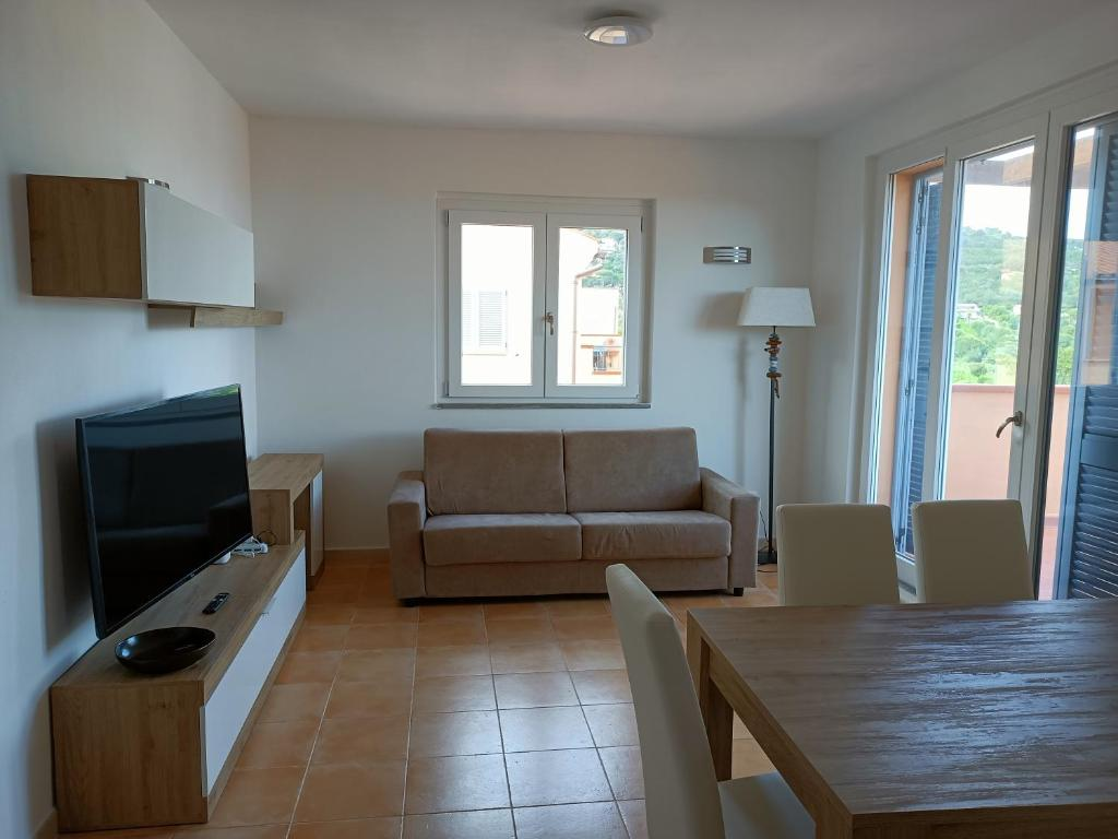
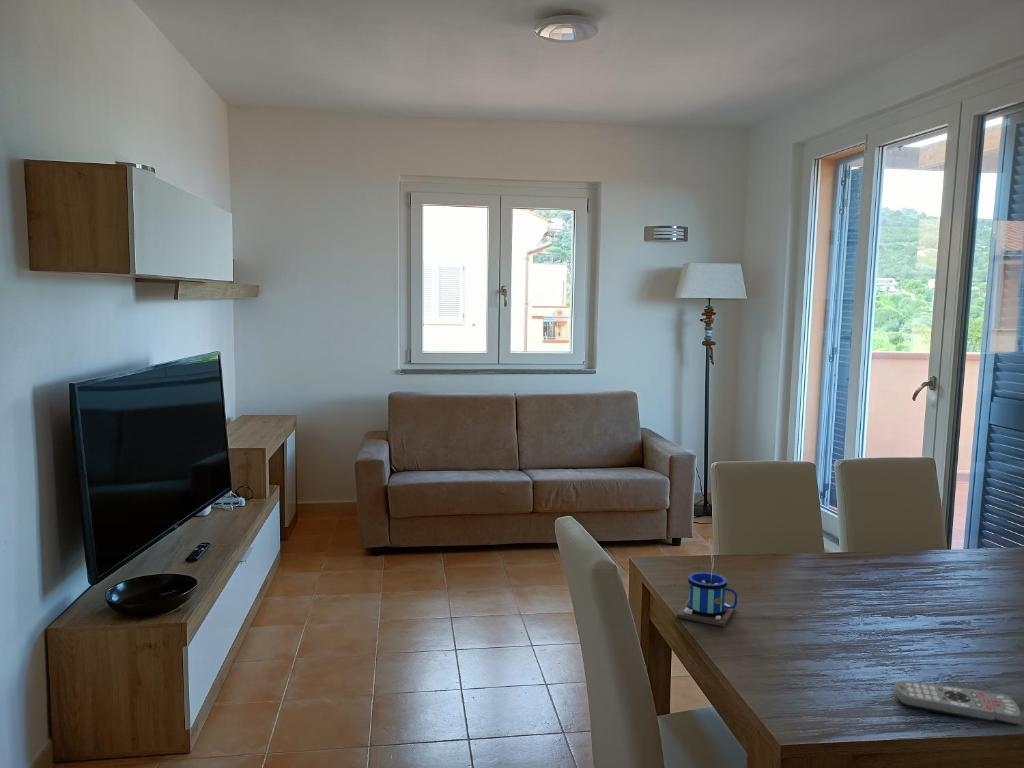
+ remote control [892,680,1023,727]
+ mug [676,537,738,627]
